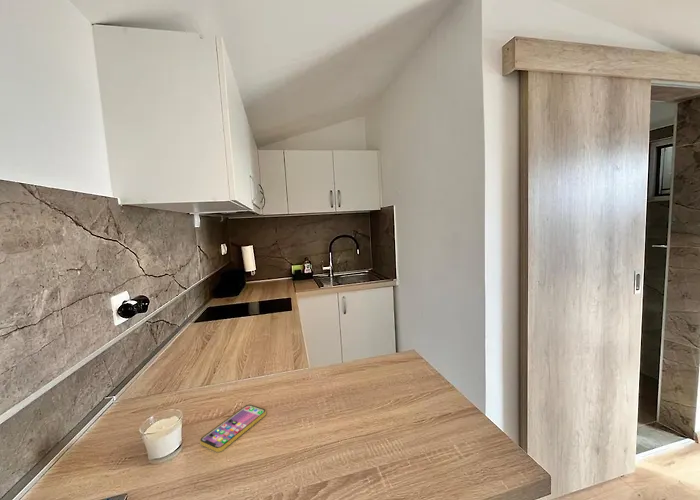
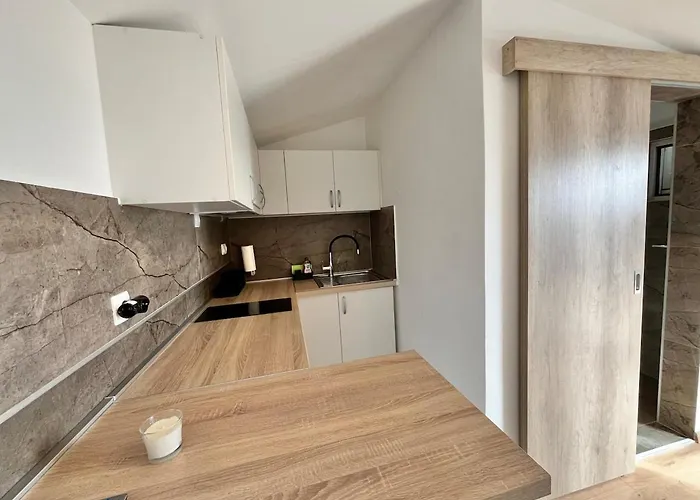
- smartphone [199,403,267,453]
